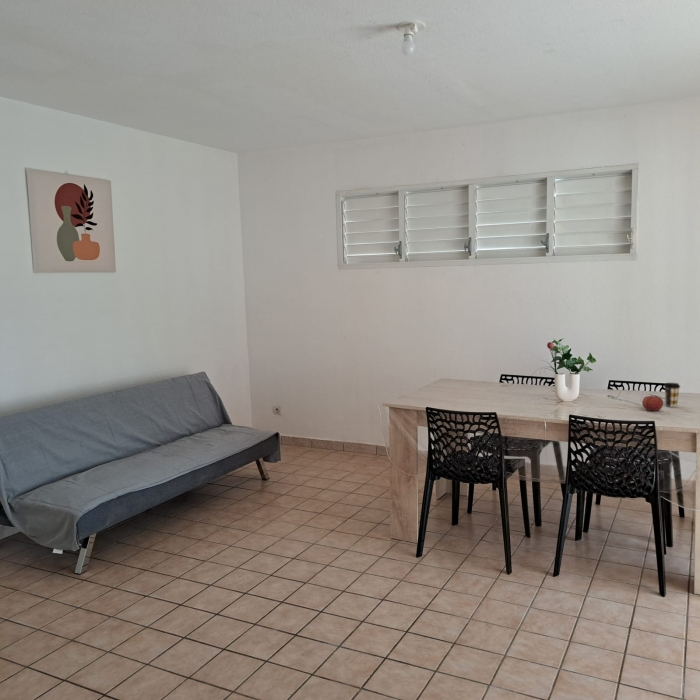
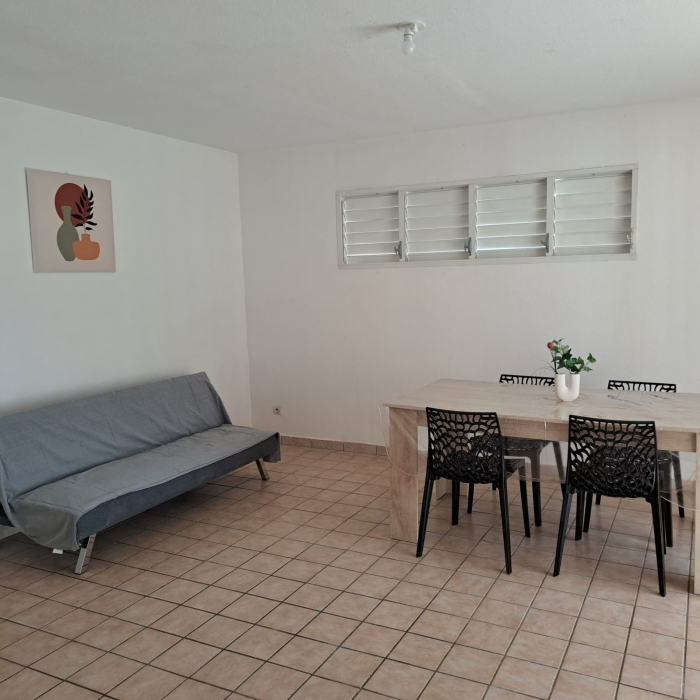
- fruit [641,394,664,412]
- coffee cup [663,382,681,408]
